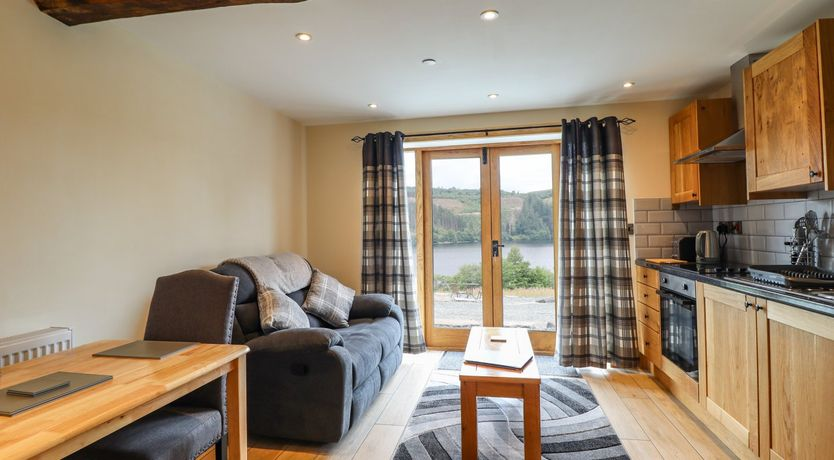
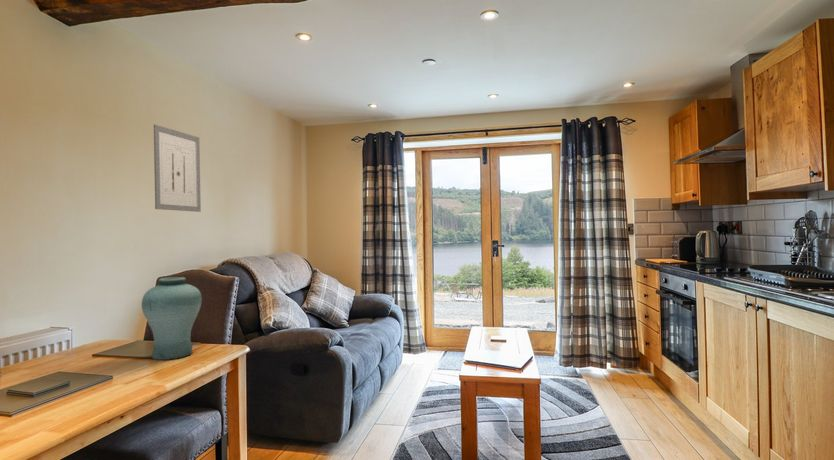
+ wall art [153,124,202,213]
+ vase [141,276,203,361]
